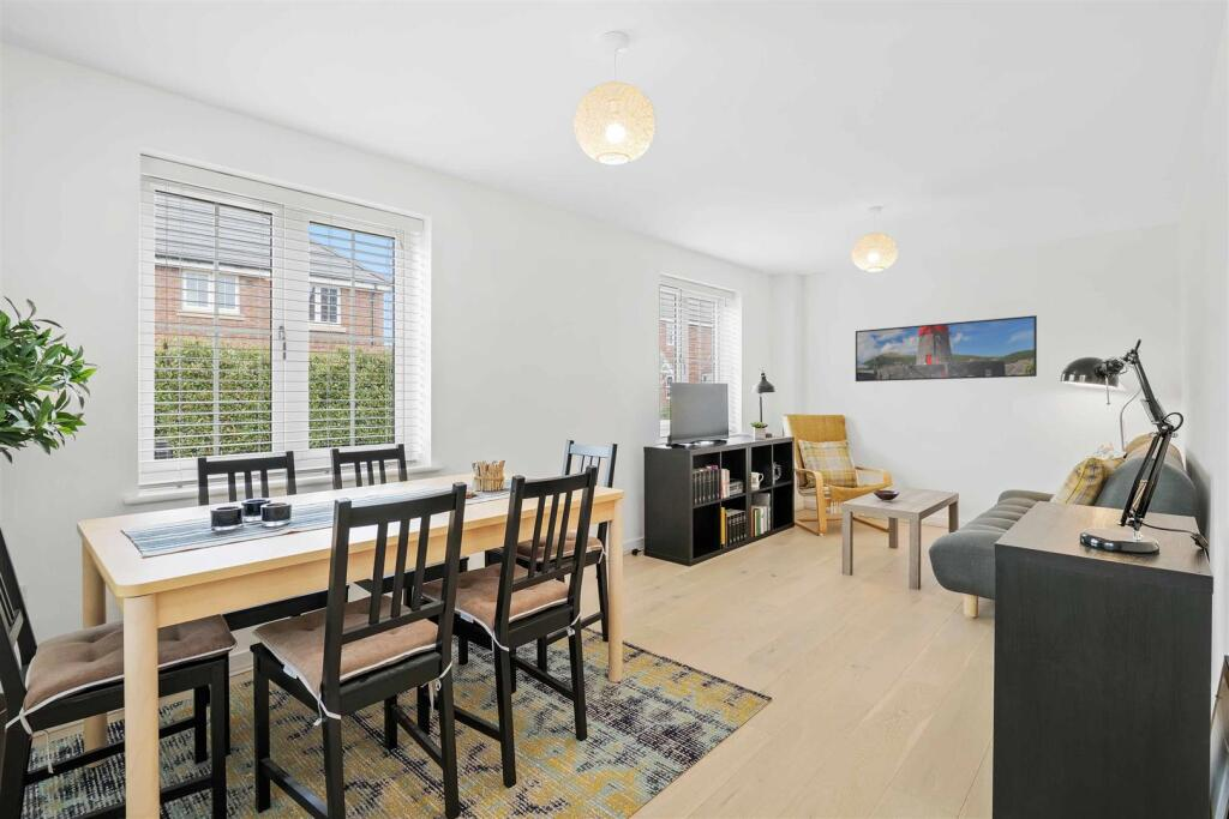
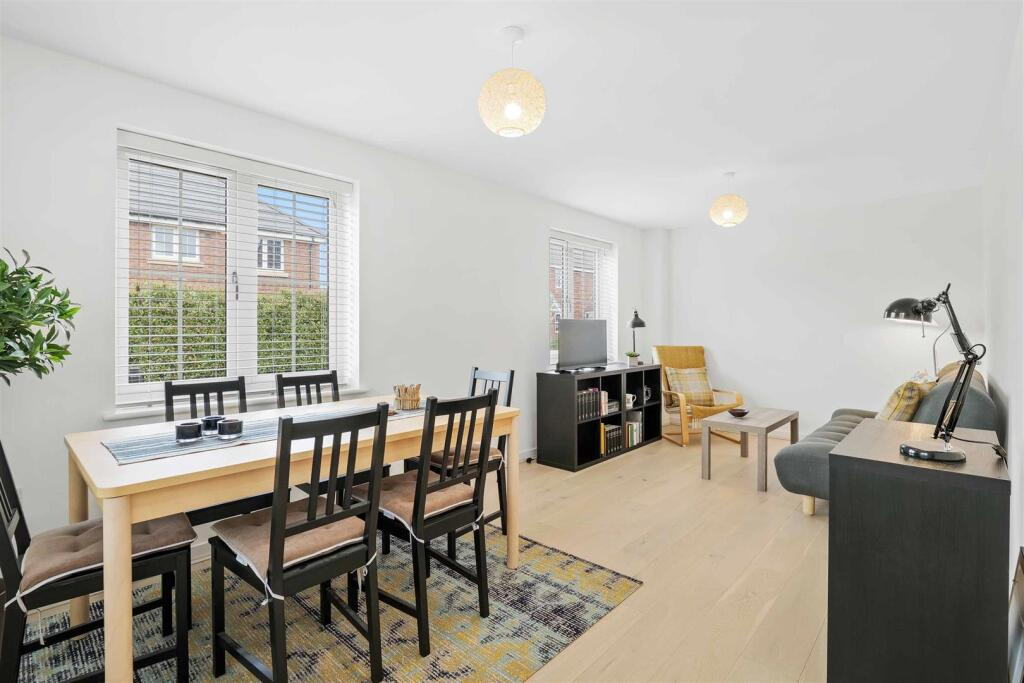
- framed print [855,314,1038,383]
